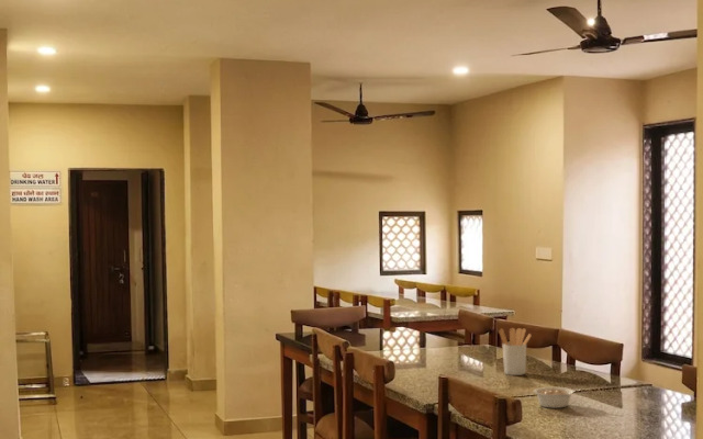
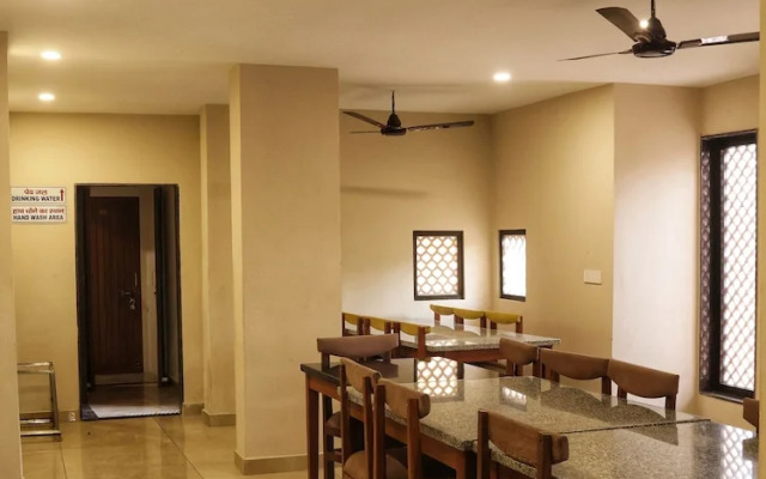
- utensil holder [499,327,532,376]
- legume [533,386,583,409]
